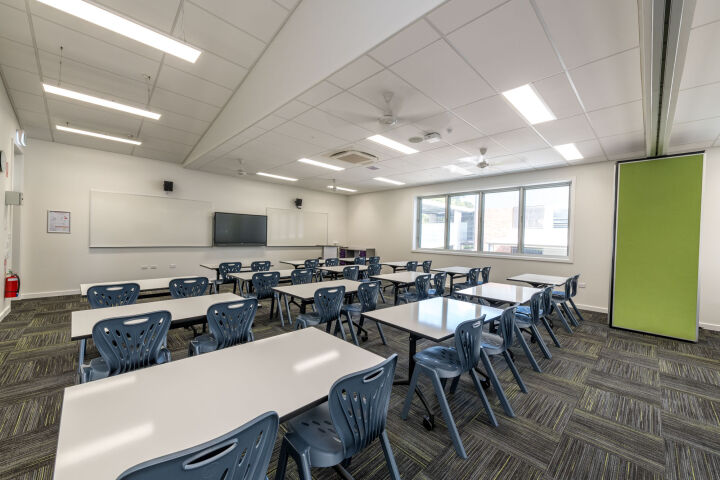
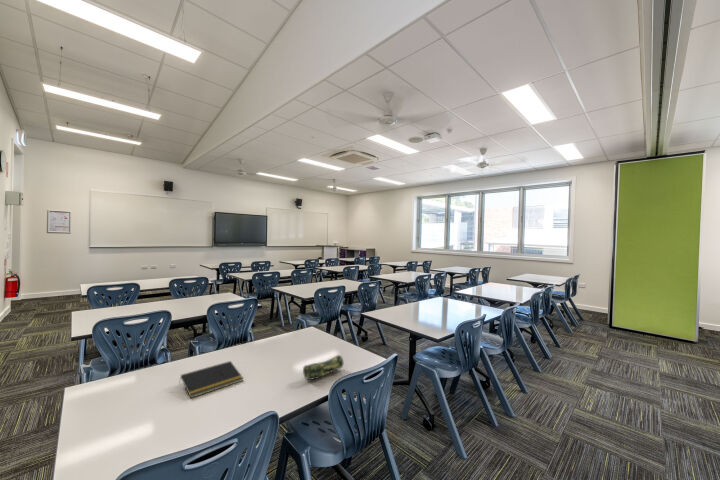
+ notepad [178,360,244,399]
+ pencil case [302,353,344,381]
